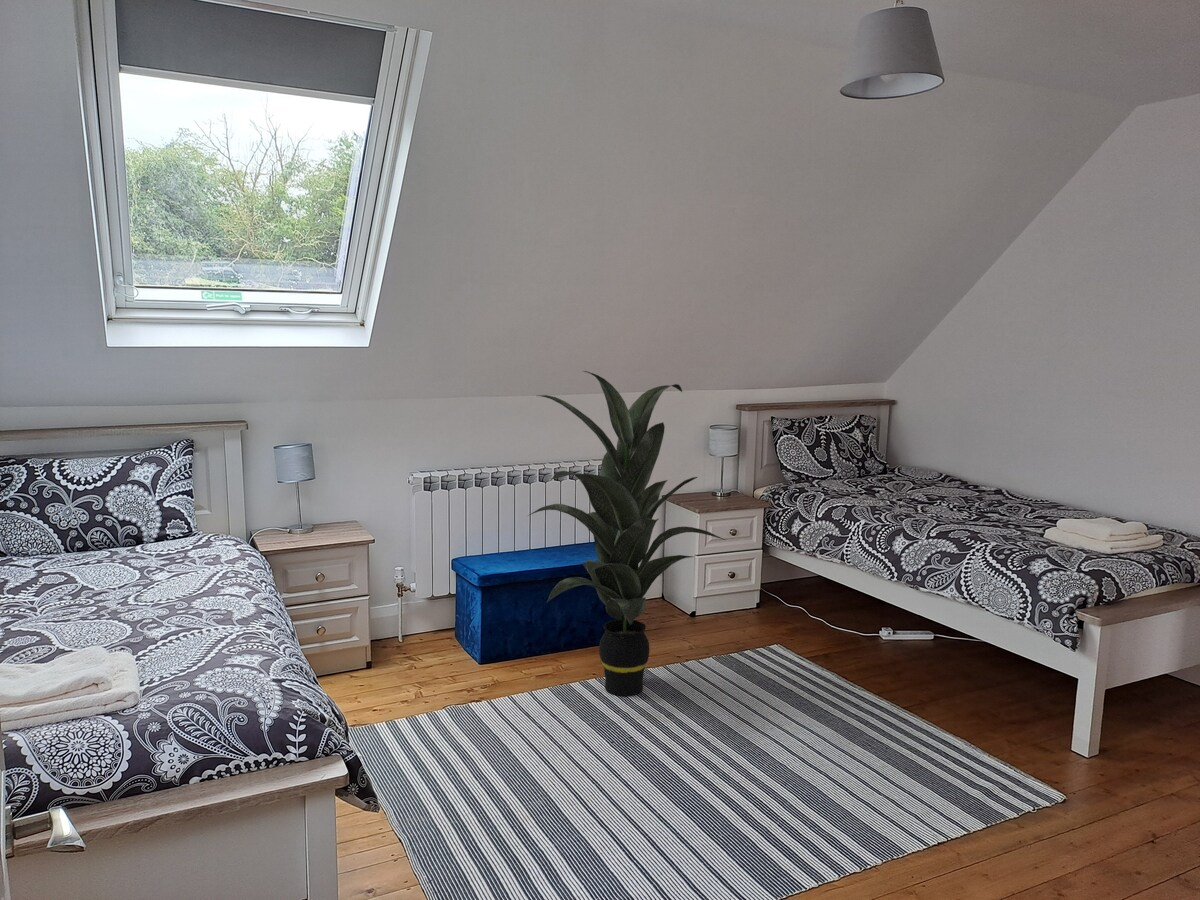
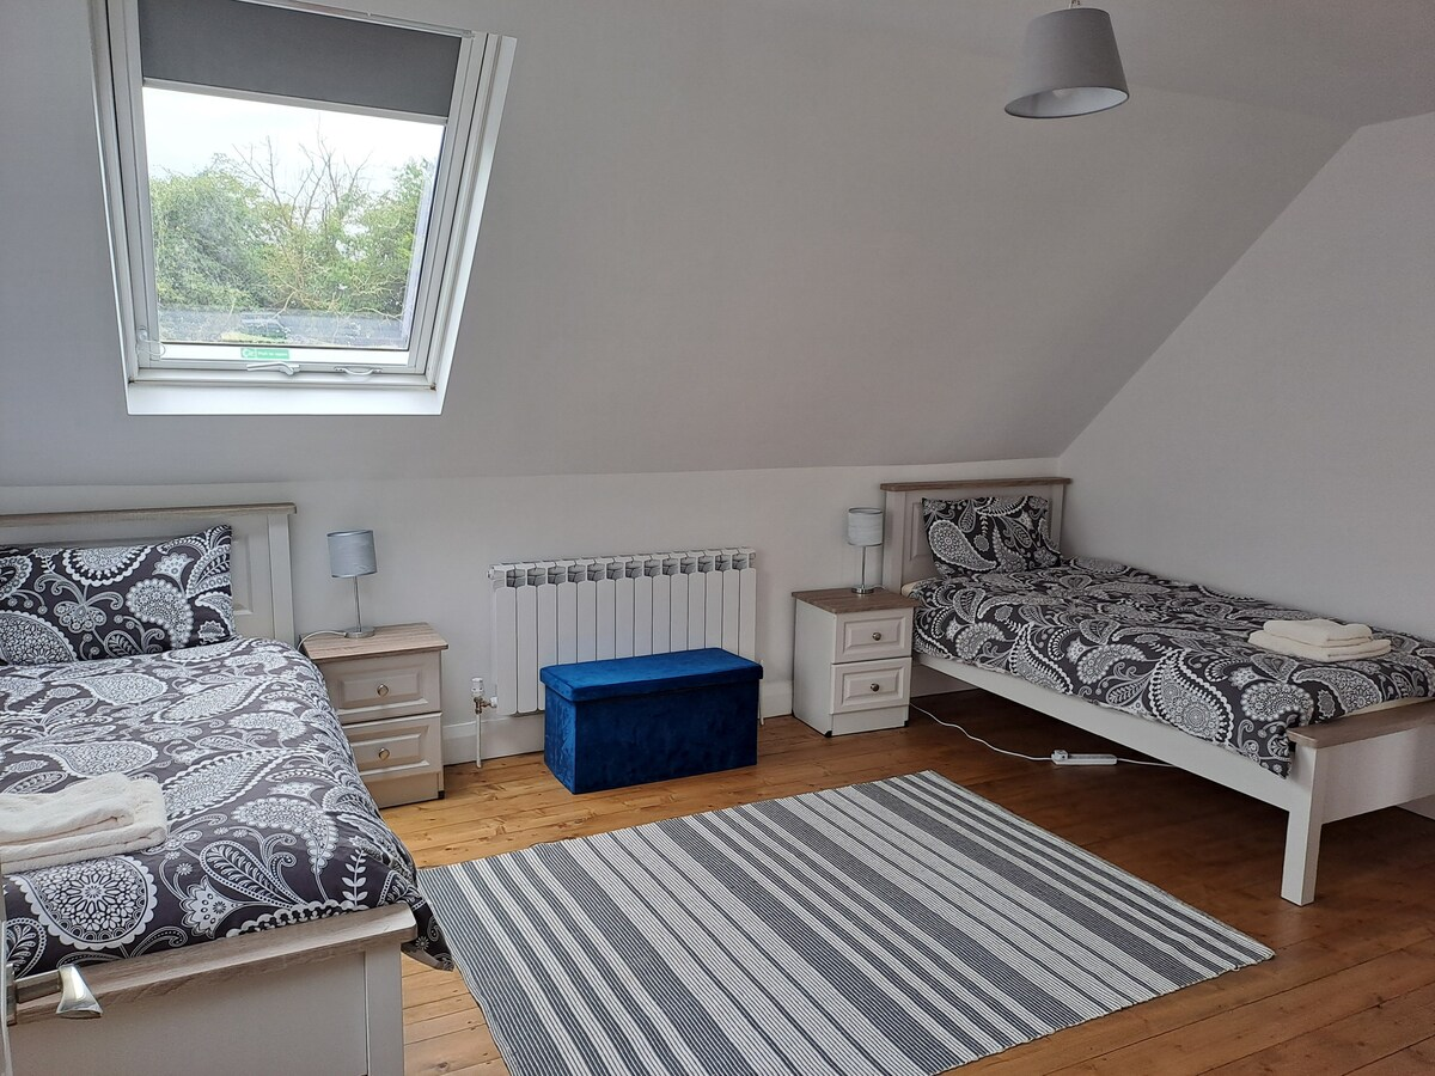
- indoor plant [527,370,726,697]
